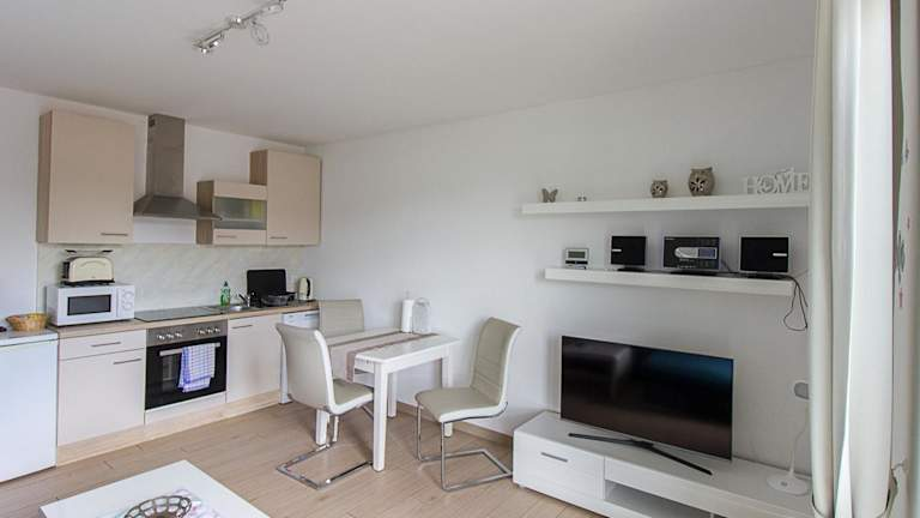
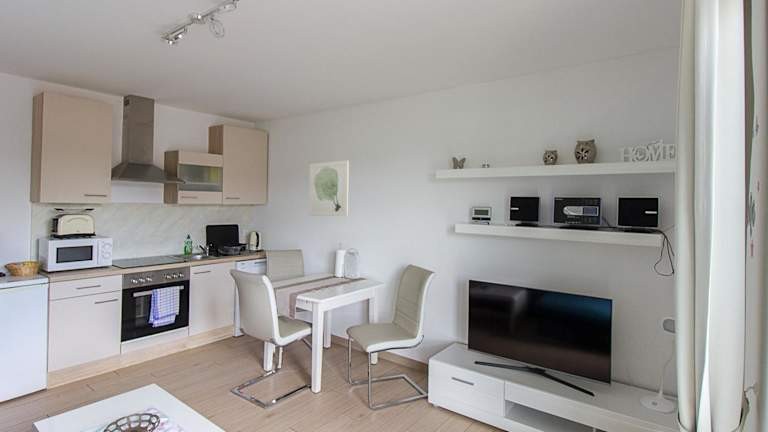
+ wall art [308,159,350,217]
